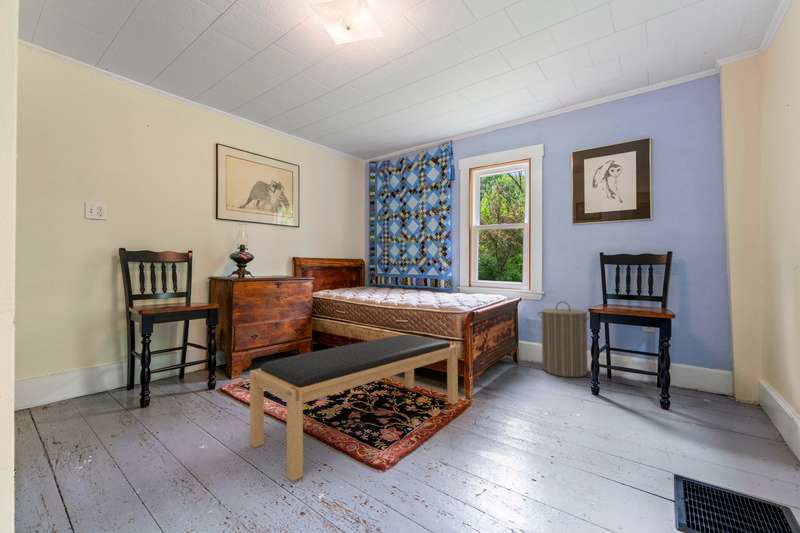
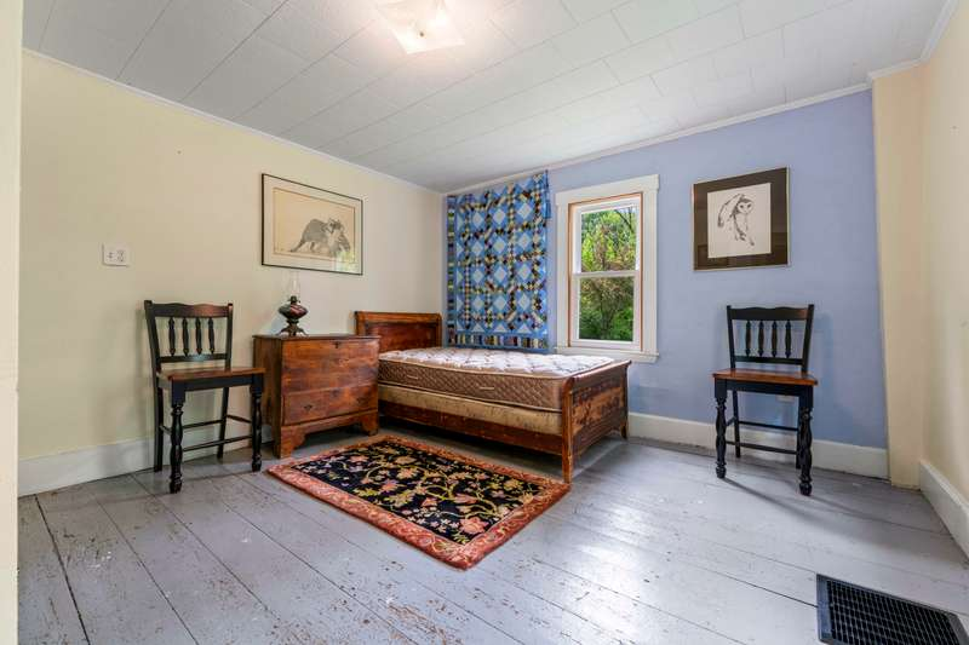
- bench [249,333,459,482]
- laundry hamper [536,300,591,378]
